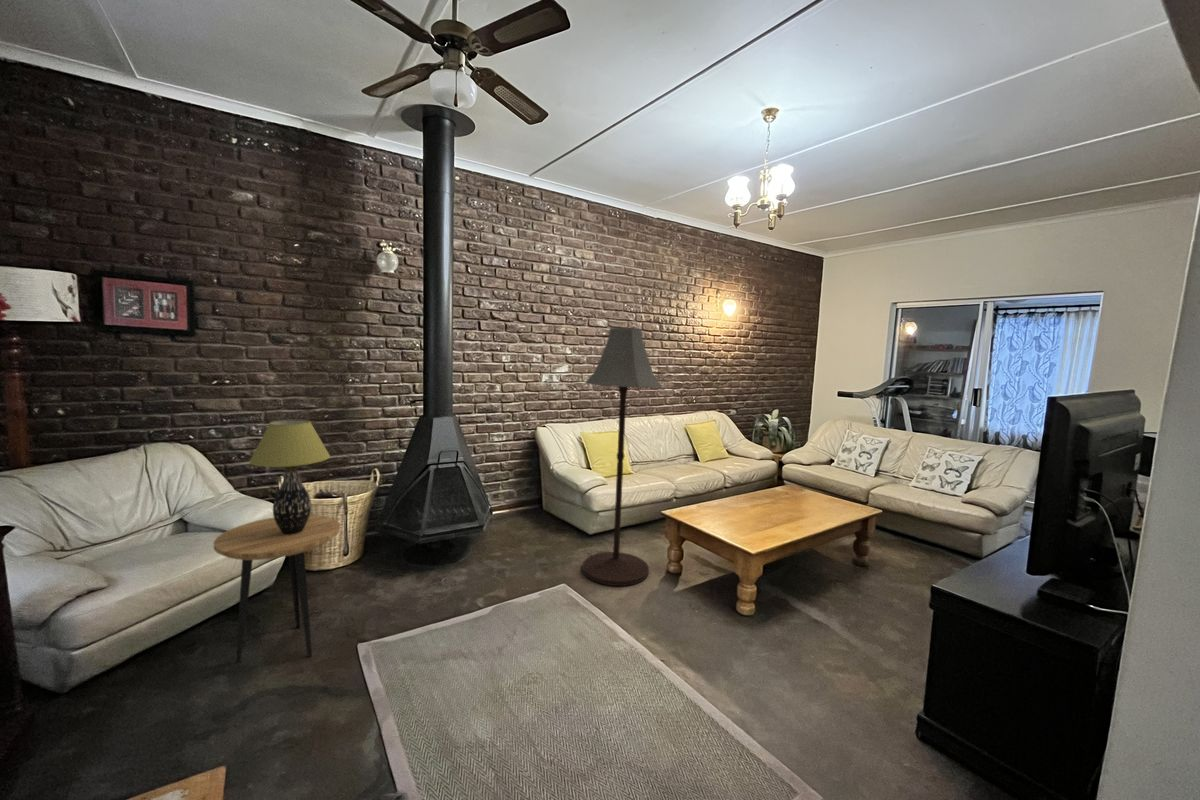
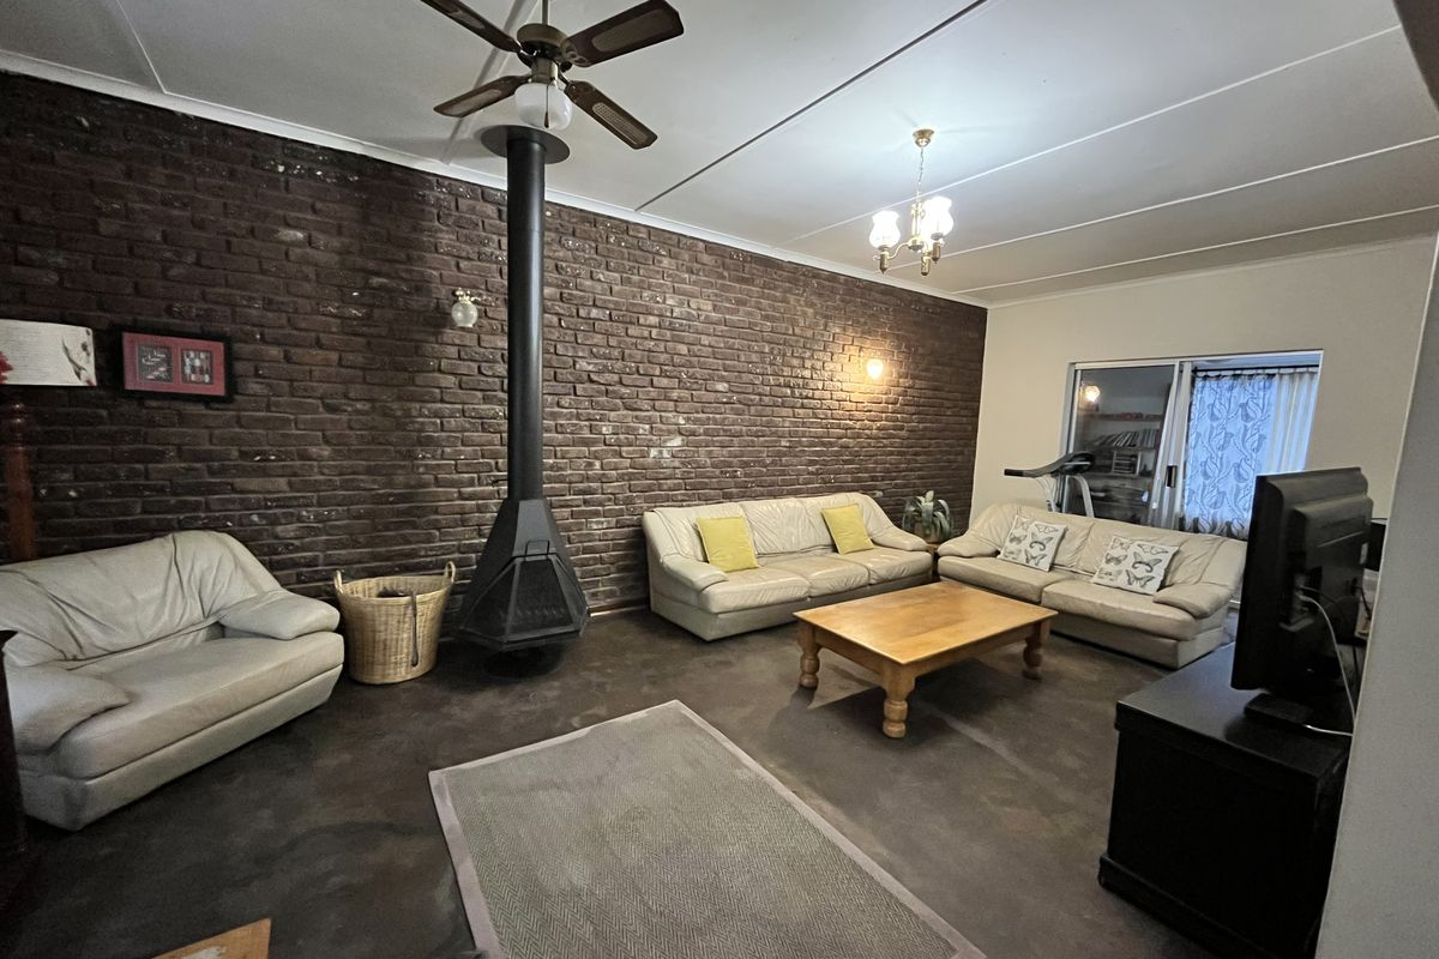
- floor lamp [581,327,663,587]
- table lamp [248,419,331,534]
- side table [213,514,341,664]
